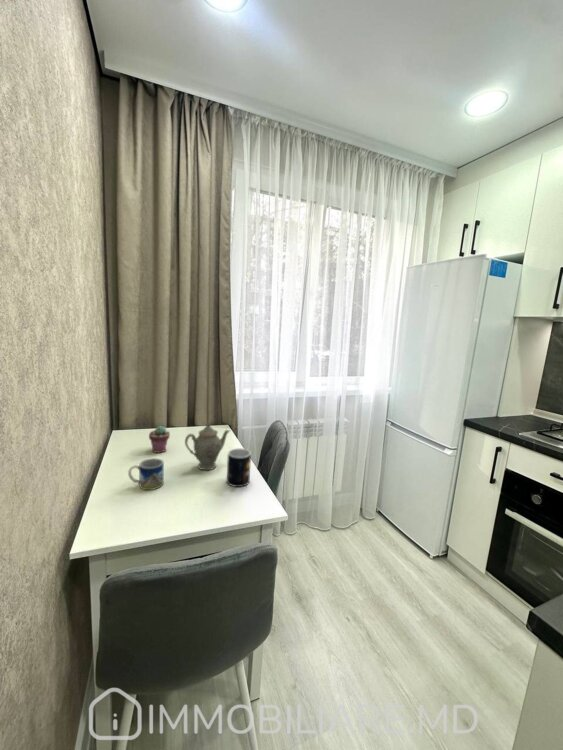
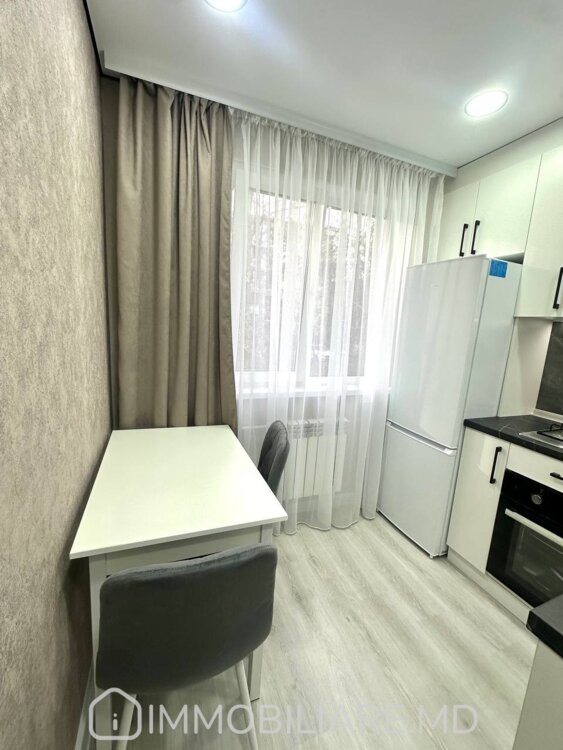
- potted succulent [148,425,171,454]
- chinaware [184,420,230,471]
- mug [127,457,165,491]
- mug [226,447,252,488]
